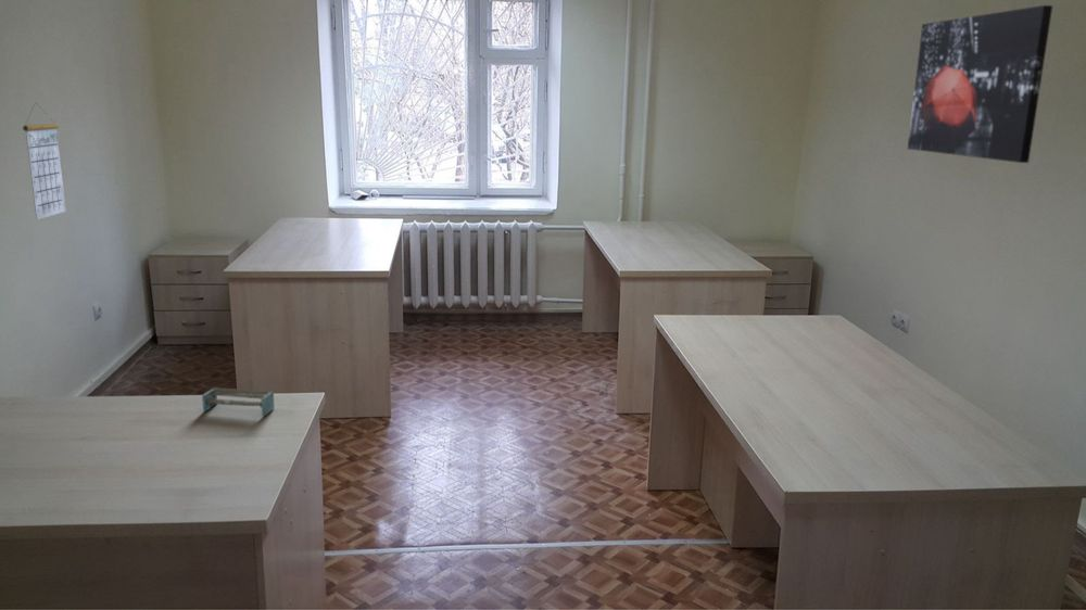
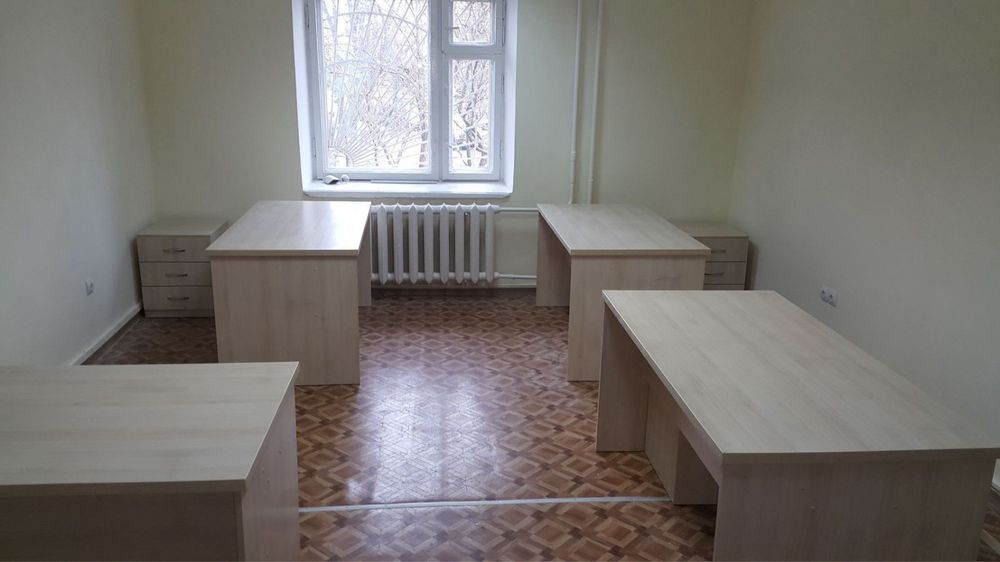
- shelf [201,386,276,417]
- wall art [907,4,1053,164]
- calendar [22,101,67,220]
